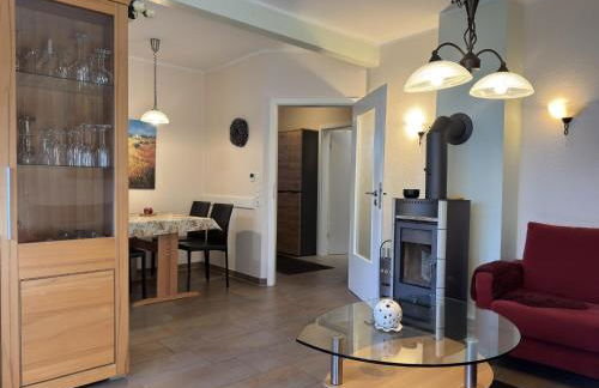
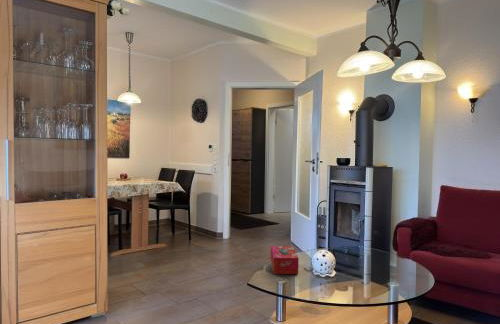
+ tissue box [269,245,300,275]
